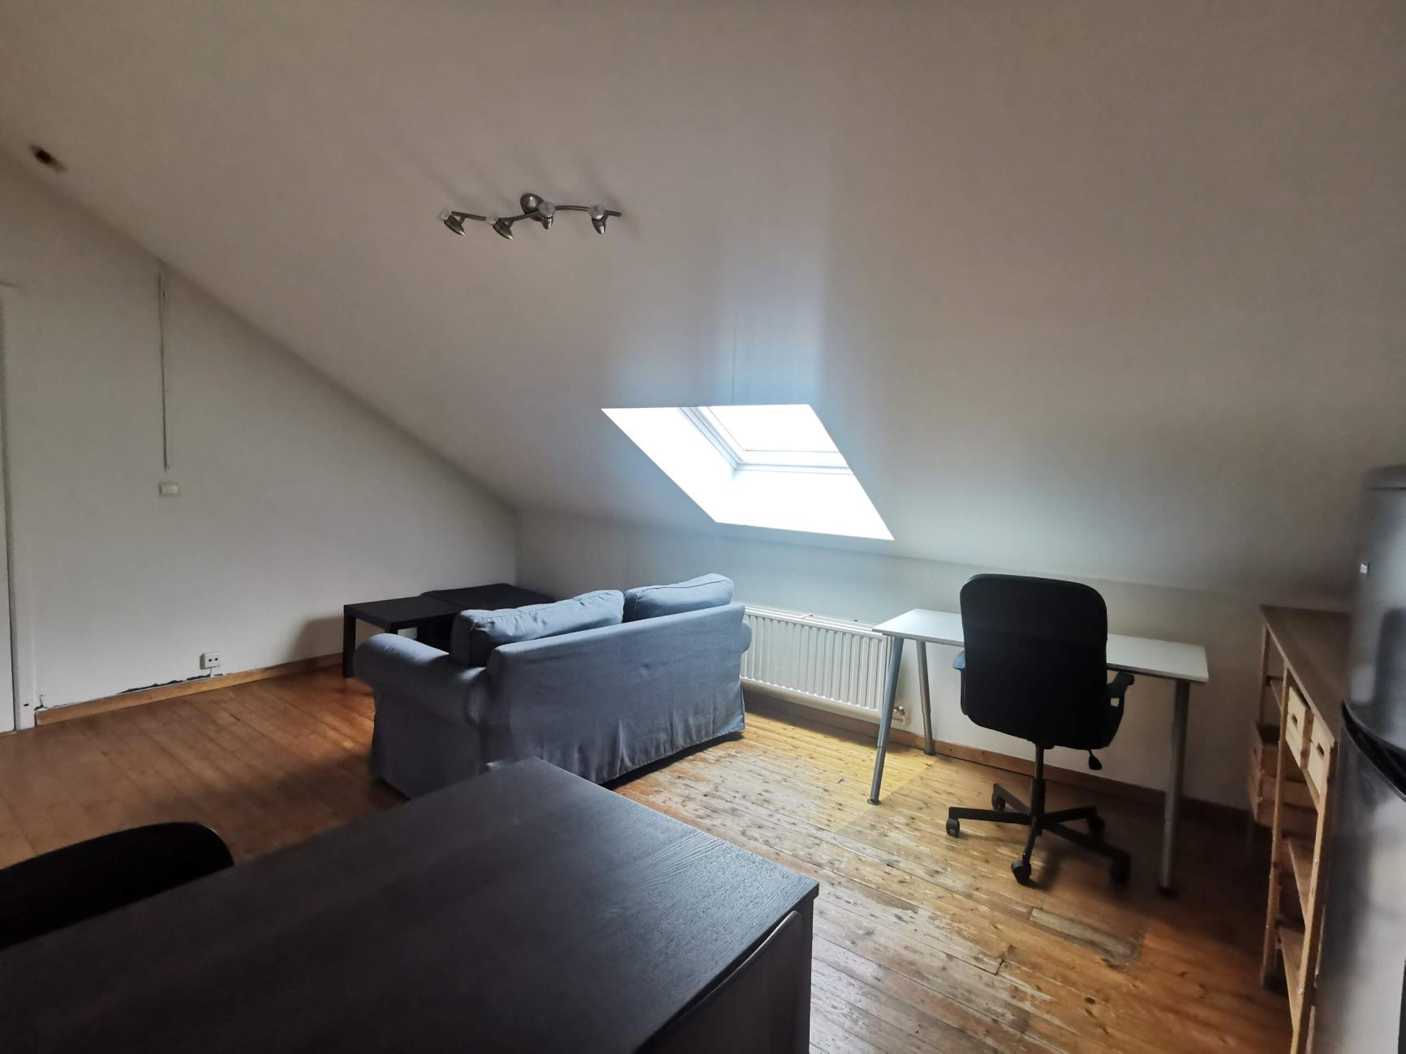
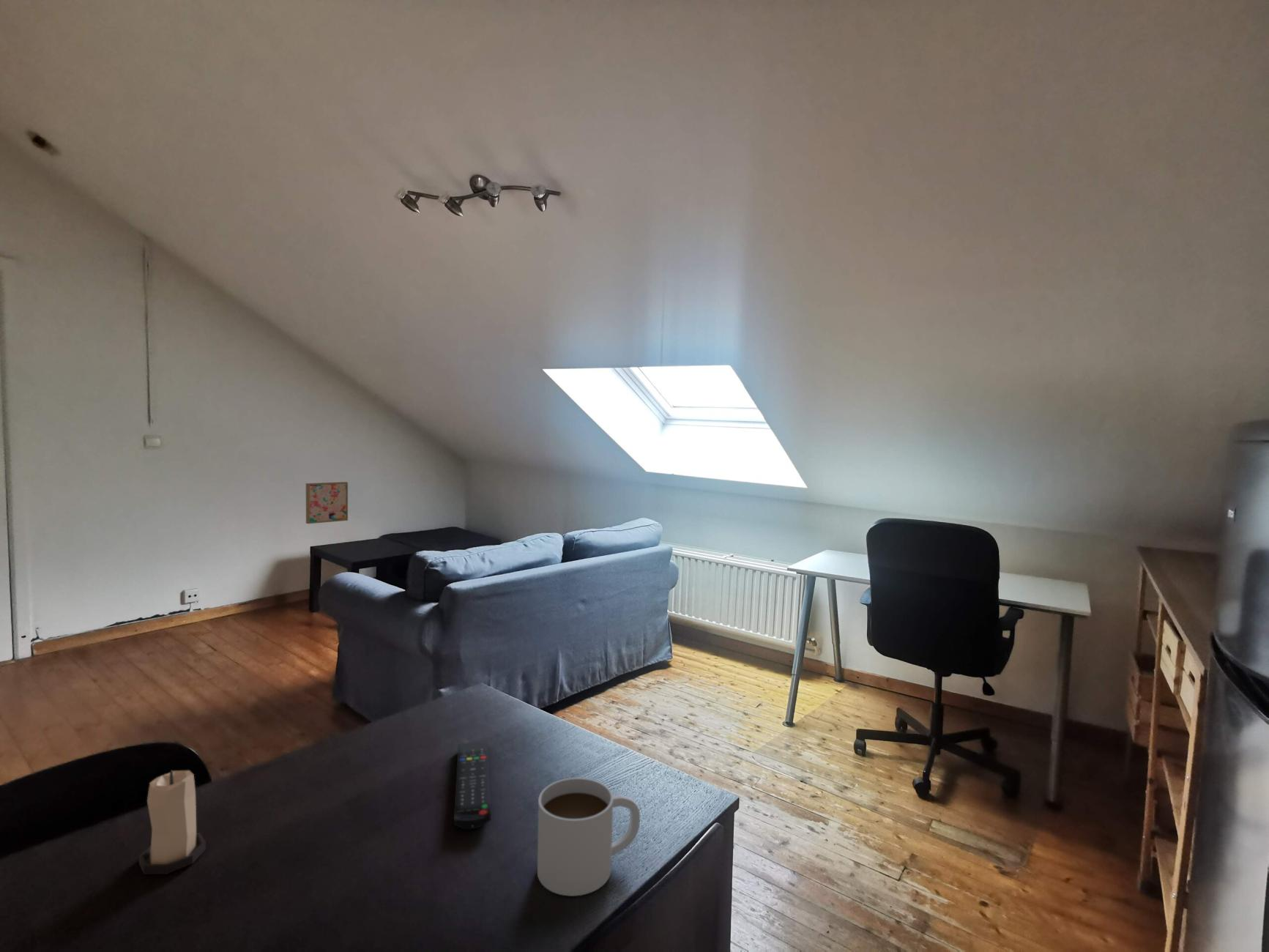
+ remote control [453,740,491,830]
+ candle [138,769,206,875]
+ wall art [305,481,349,524]
+ mug [537,777,641,896]
